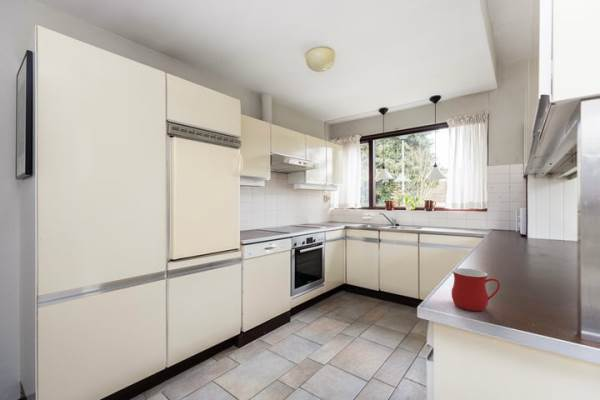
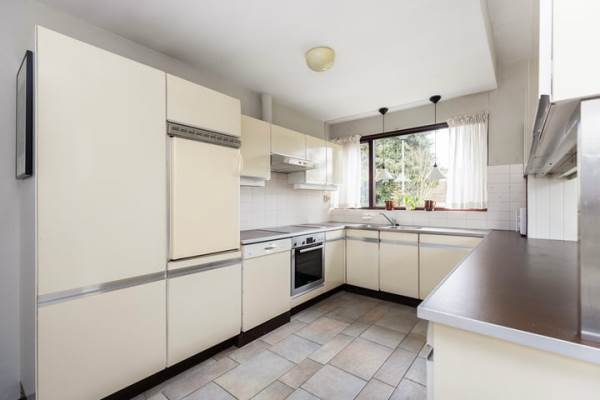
- mug [451,267,501,312]
